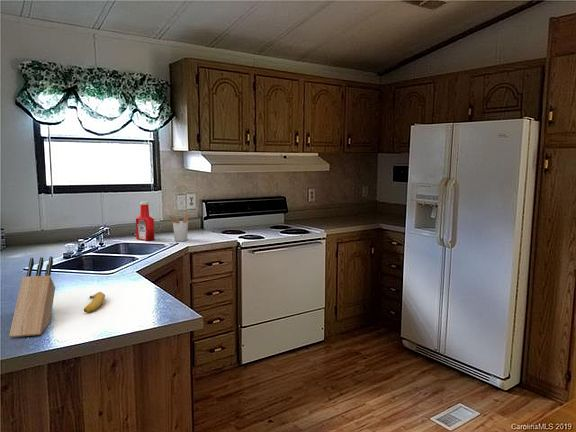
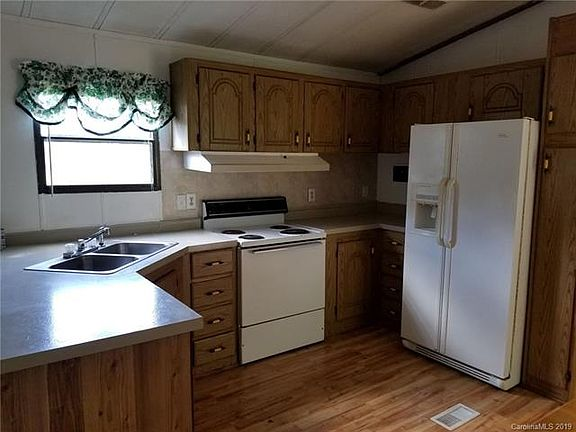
- utensil holder [168,213,190,242]
- banana [83,291,106,313]
- knife block [8,255,56,338]
- soap bottle [135,201,156,242]
